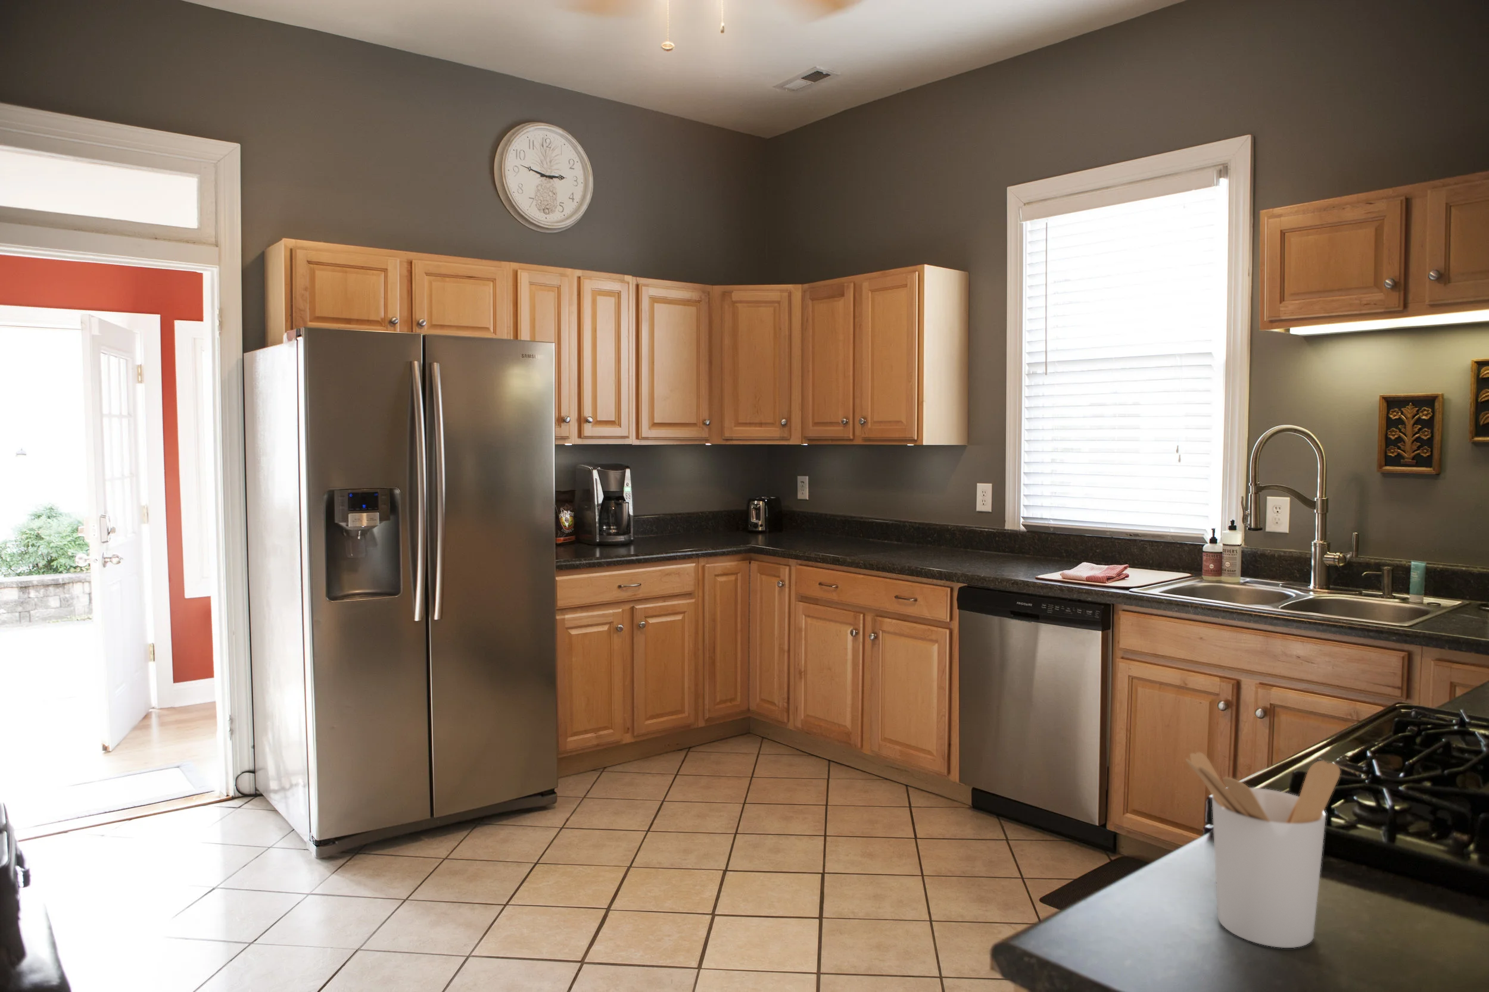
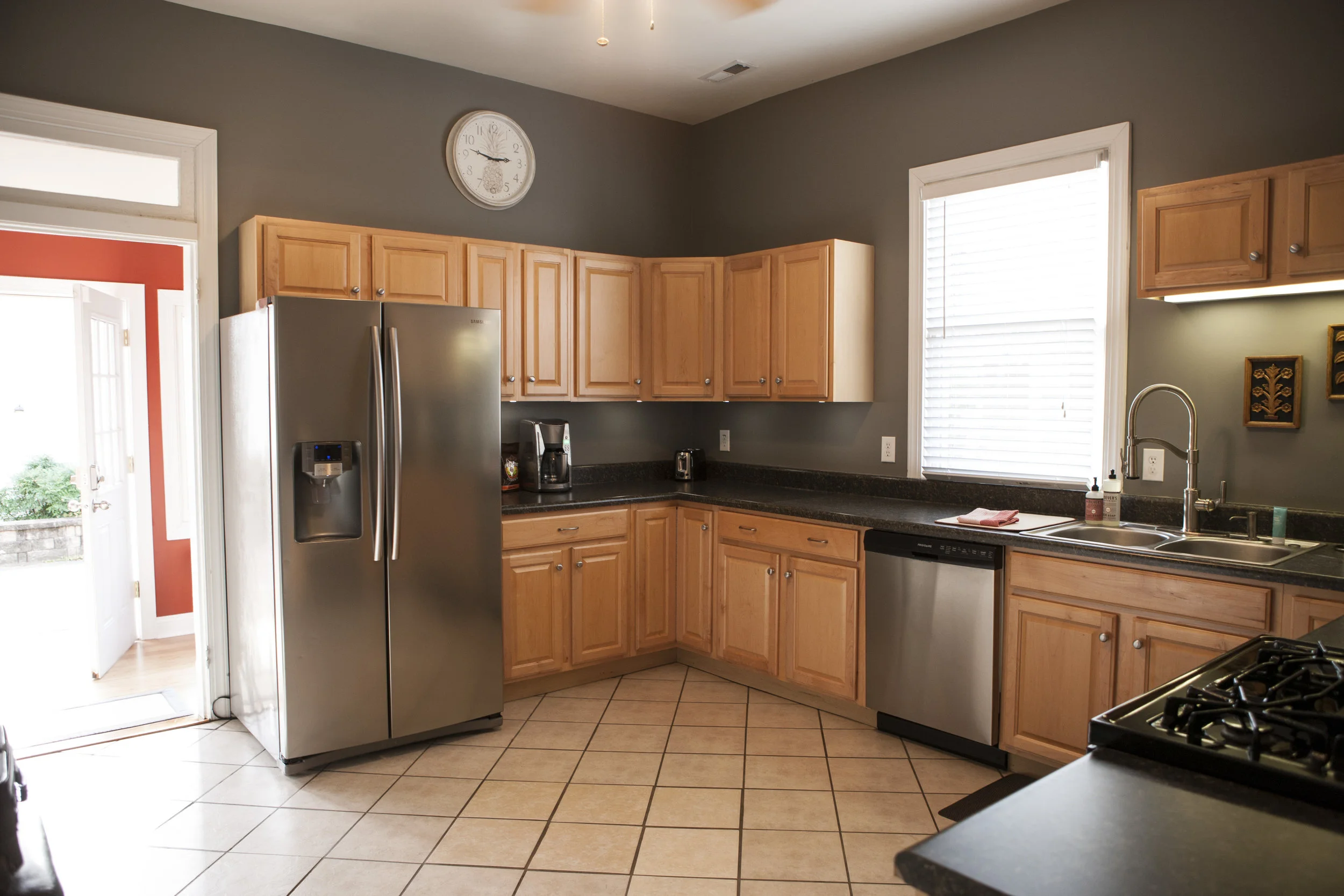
- utensil holder [1184,752,1341,949]
